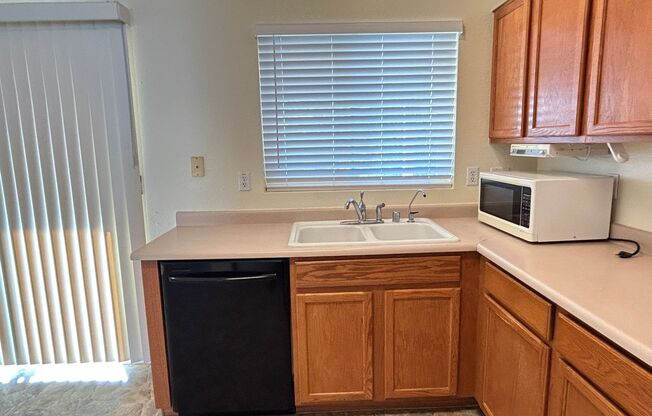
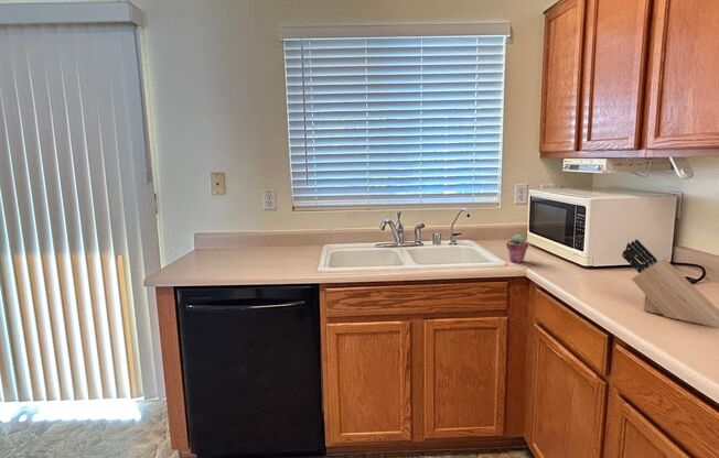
+ knife block [621,238,719,328]
+ potted succulent [505,233,529,263]
